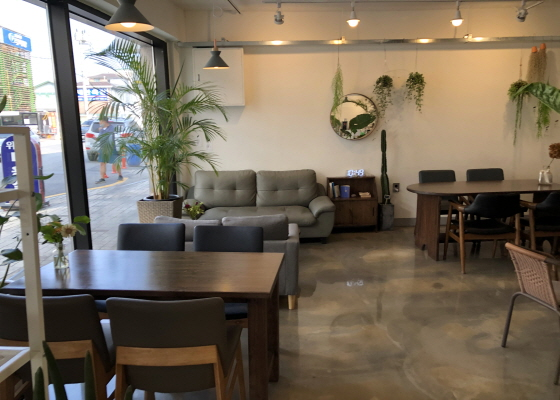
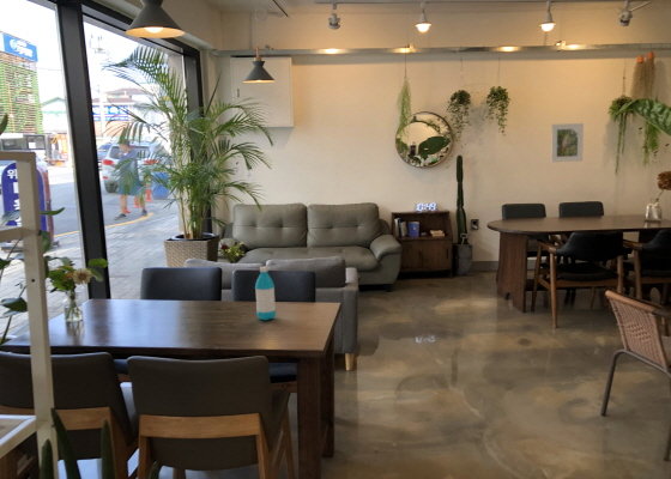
+ water bottle [254,266,277,321]
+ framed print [550,122,585,163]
